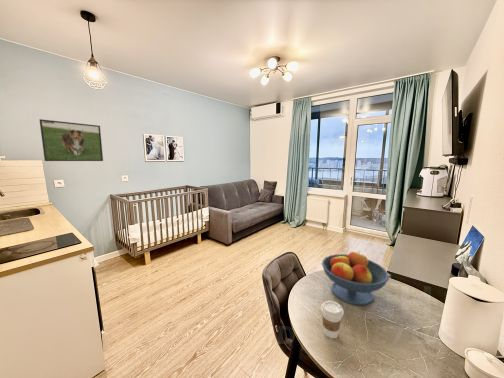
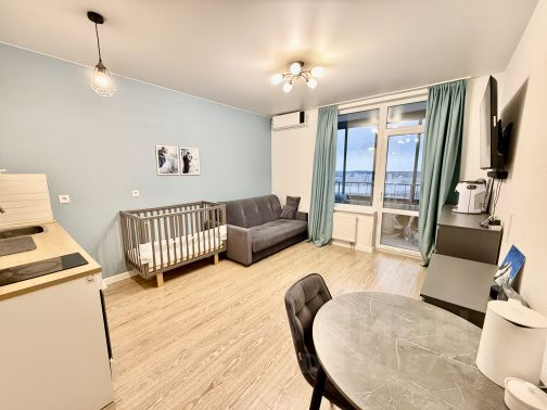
- fruit bowl [321,251,390,306]
- coffee cup [320,300,345,339]
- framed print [39,118,104,162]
